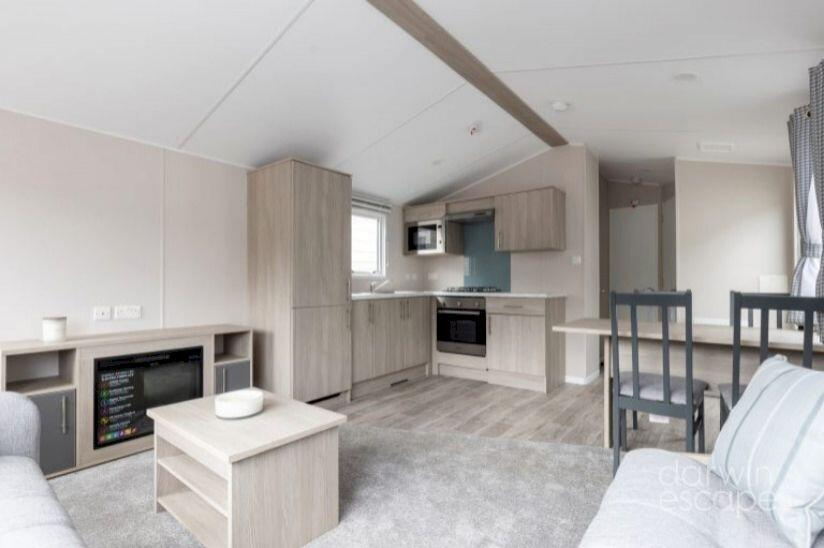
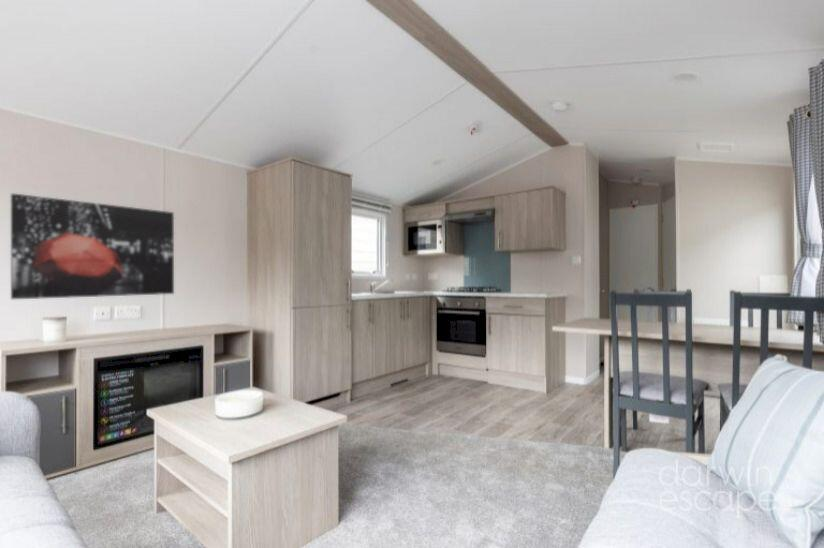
+ wall art [10,193,175,300]
